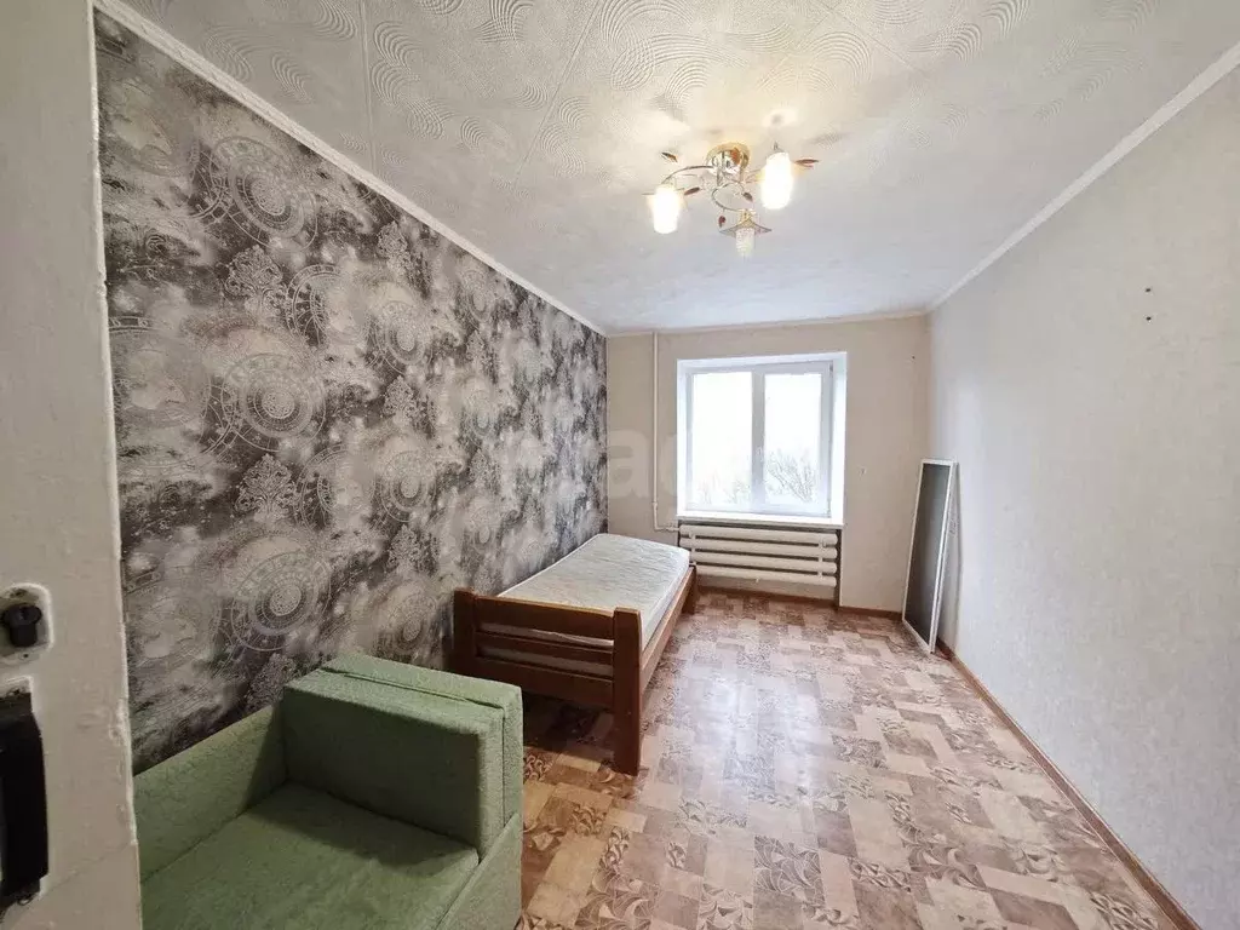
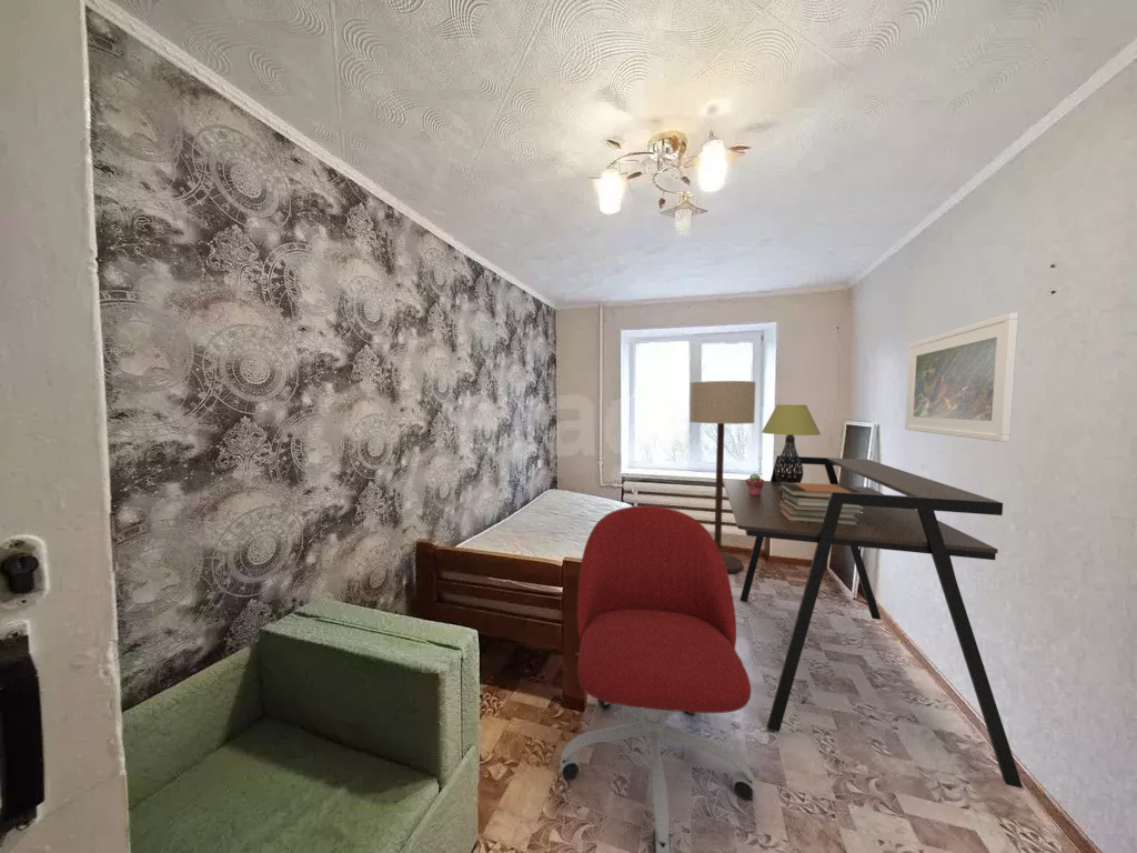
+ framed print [904,312,1019,443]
+ office chair [559,504,756,853]
+ potted succulent [745,473,765,495]
+ desk [723,454,1024,790]
+ table lamp [761,404,822,486]
+ book stack [779,482,863,525]
+ floor lamp [688,380,756,574]
